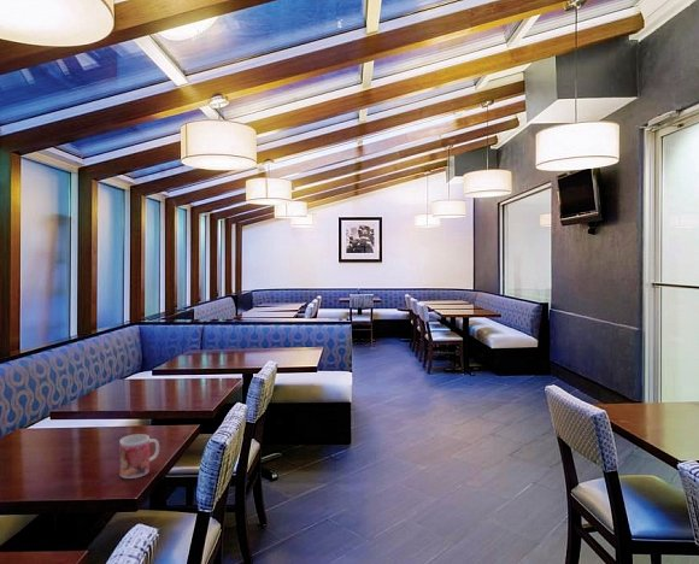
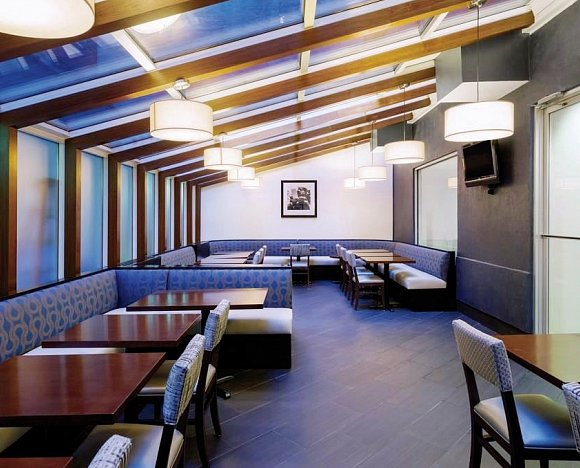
- mug [119,433,160,480]
